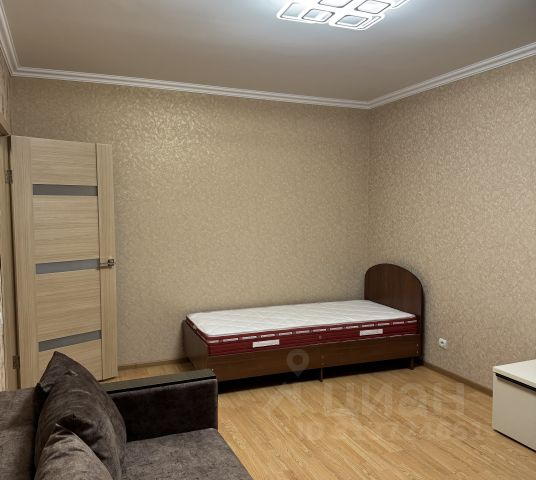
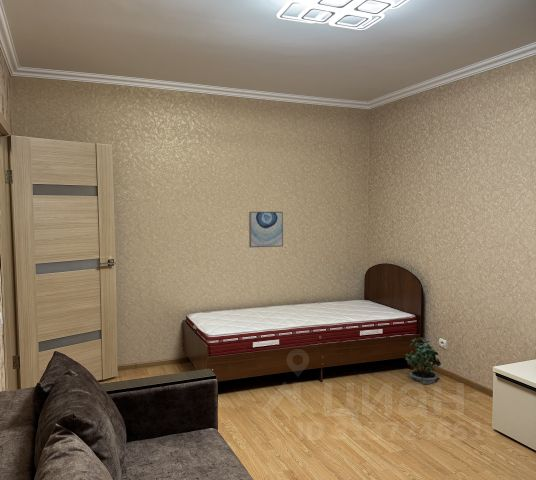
+ wall art [248,211,284,248]
+ potted plant [404,337,442,386]
